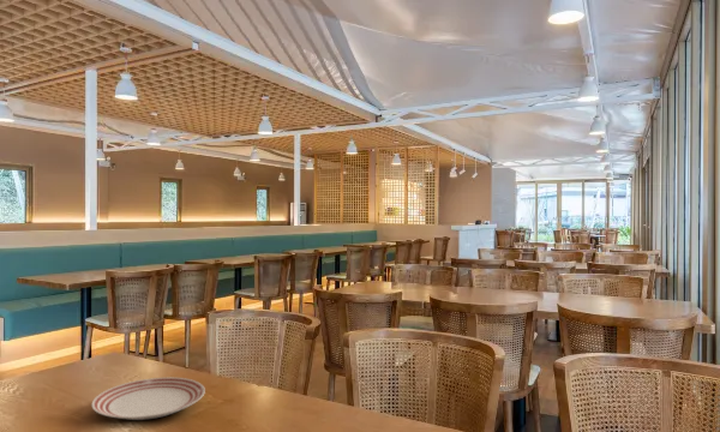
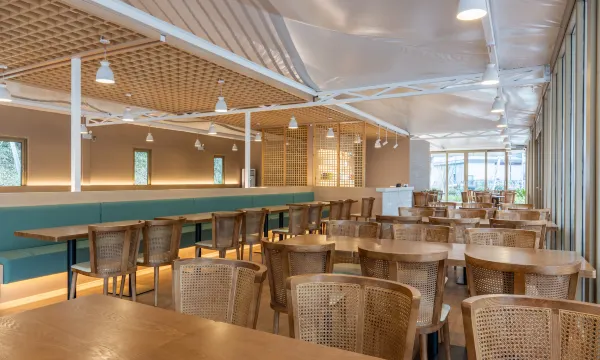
- dinner plate [90,377,206,421]
